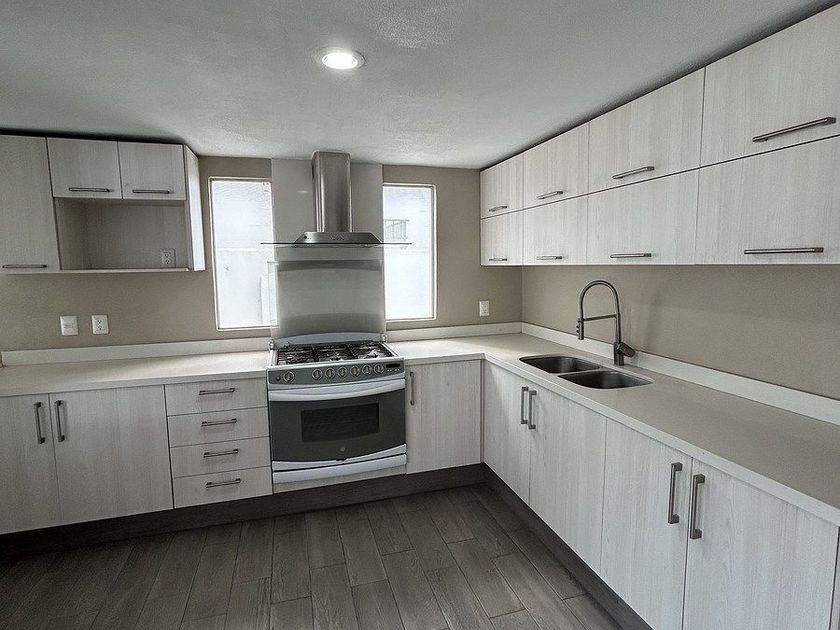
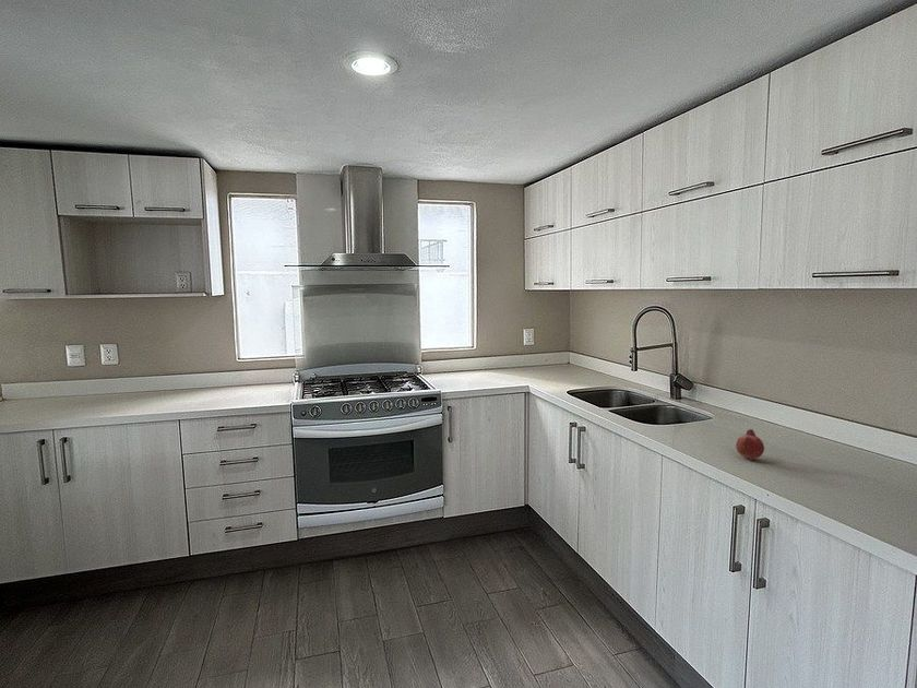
+ fruit [735,428,765,461]
